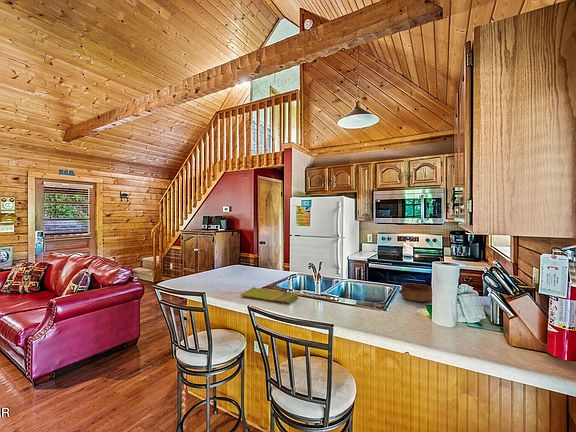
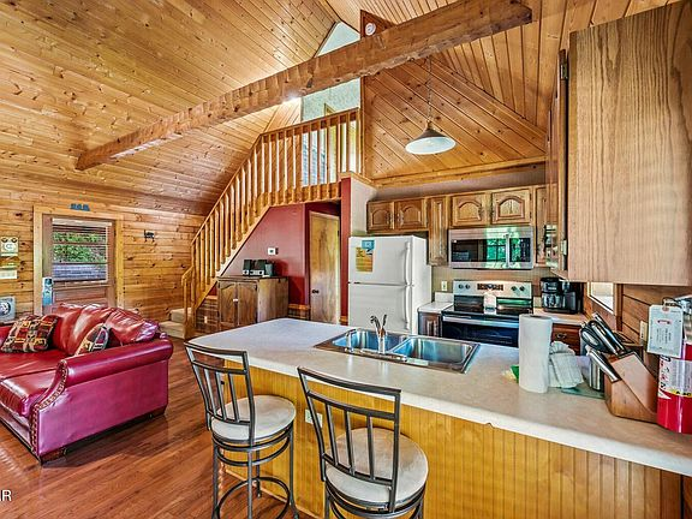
- dish towel [240,286,299,304]
- bowl [398,282,433,302]
